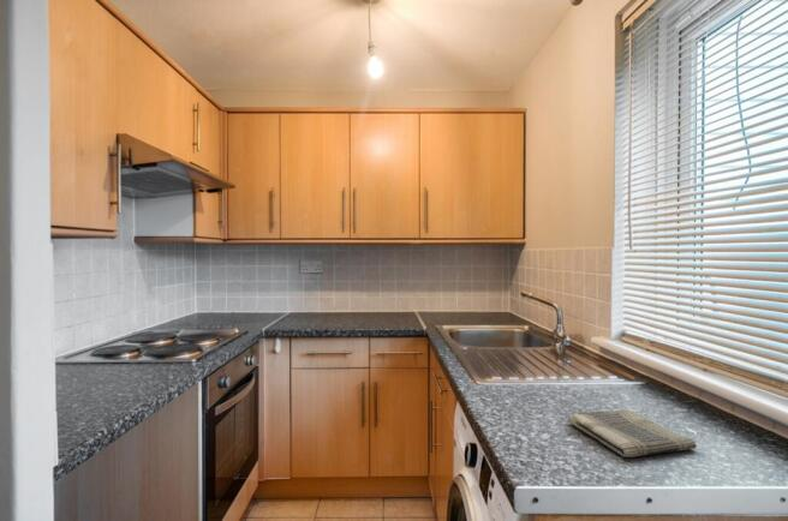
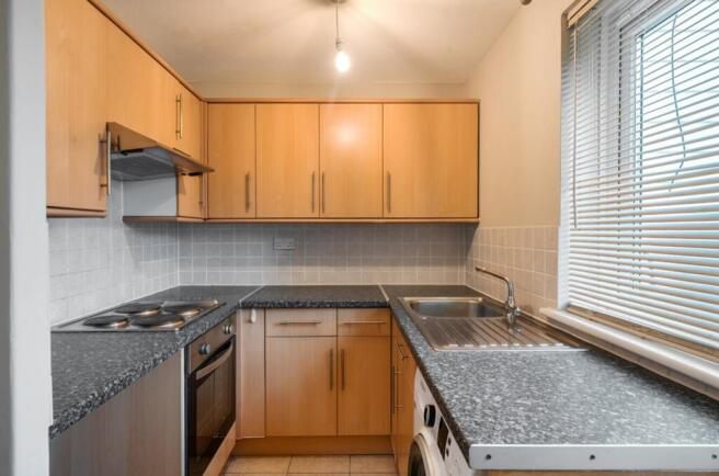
- dish towel [567,409,698,459]
